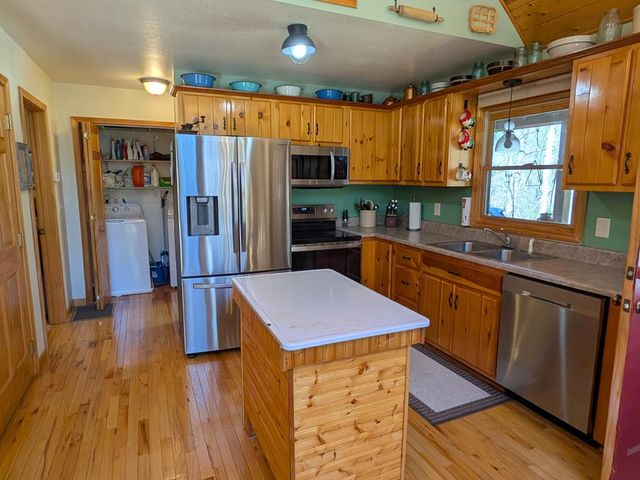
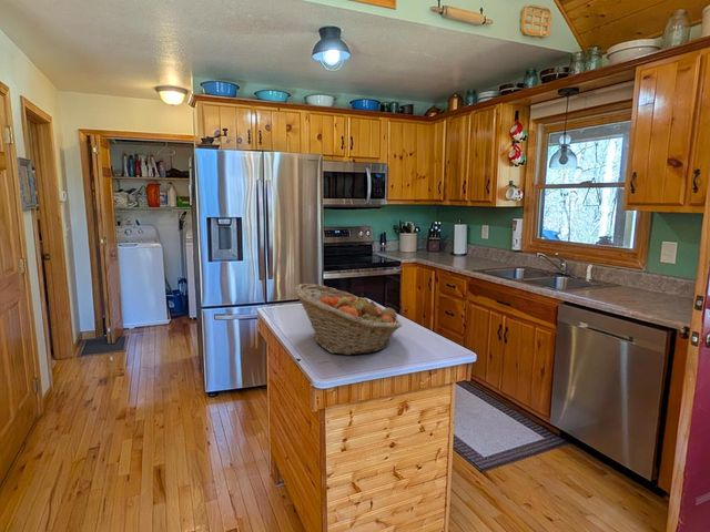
+ fruit basket [293,283,403,356]
